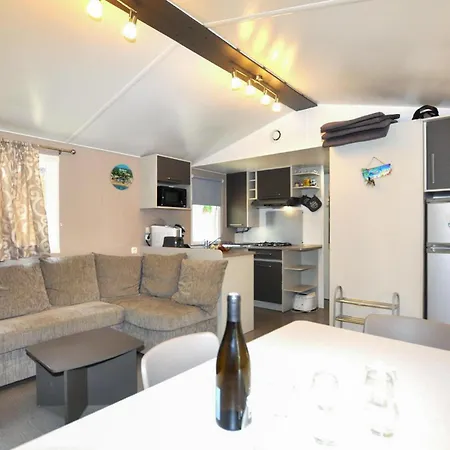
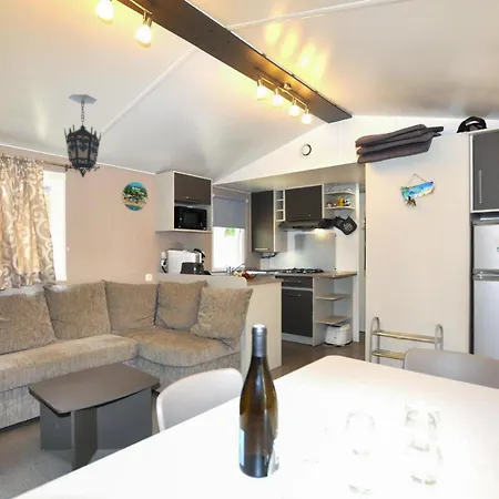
+ hanging lantern [63,93,102,179]
